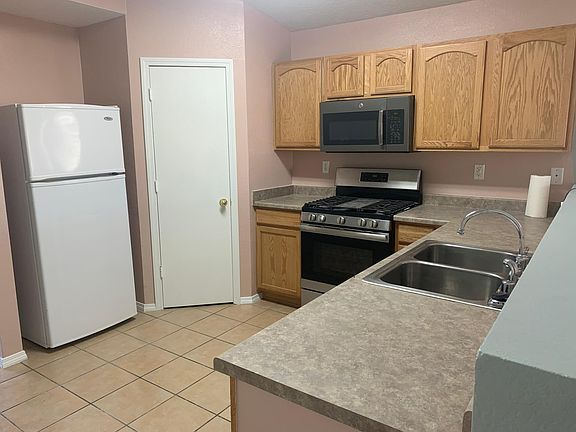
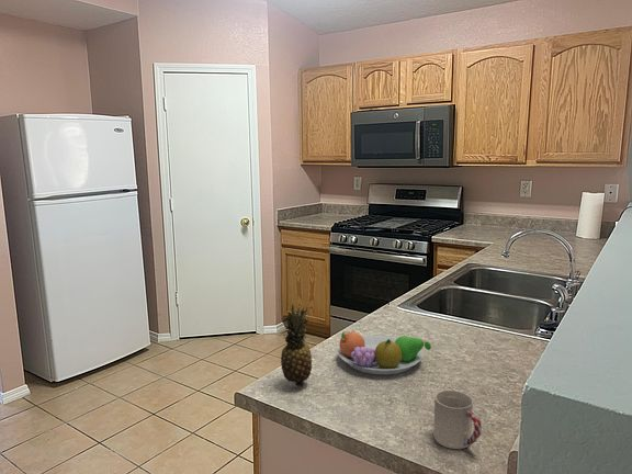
+ fruit [280,304,313,387]
+ fruit bowl [337,330,432,376]
+ cup [432,390,483,450]
